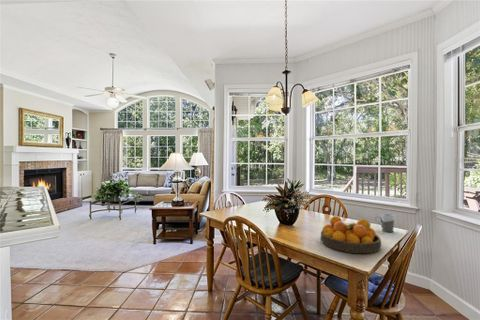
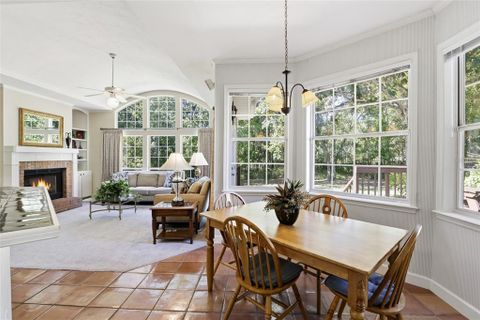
- fruit bowl [320,215,382,254]
- mug [374,213,395,233]
